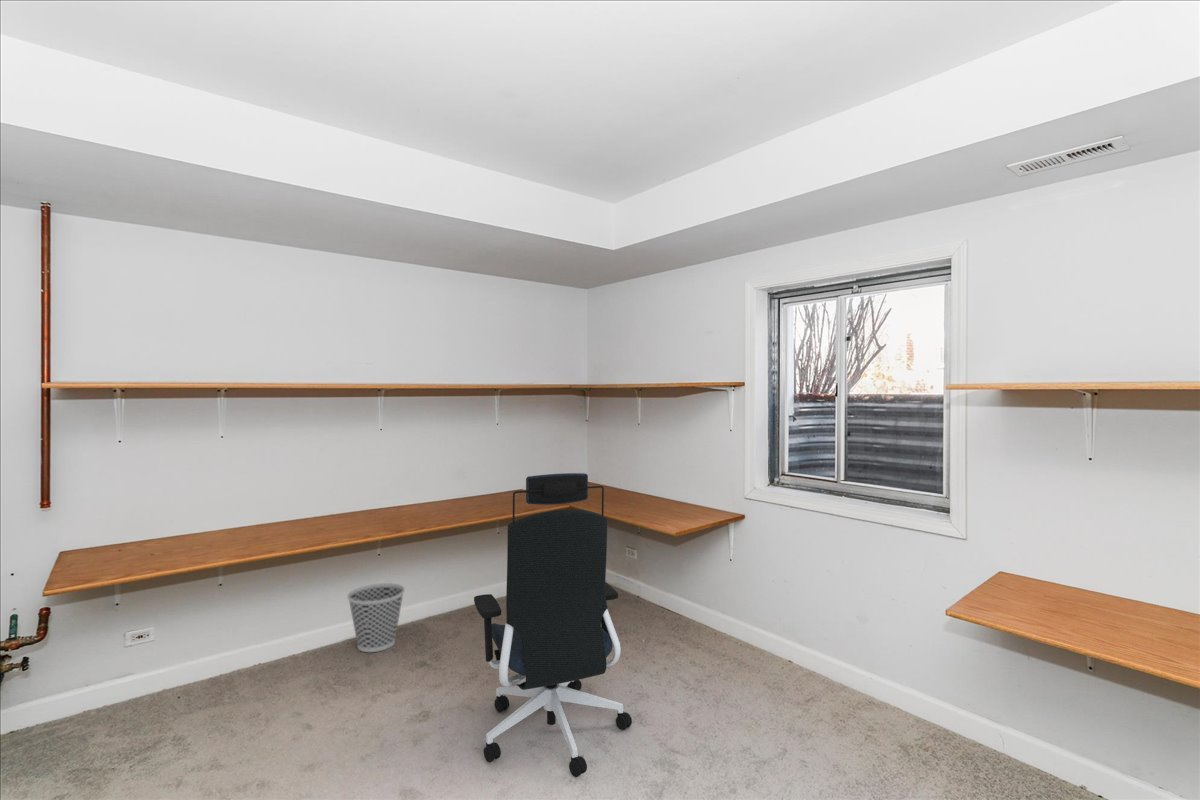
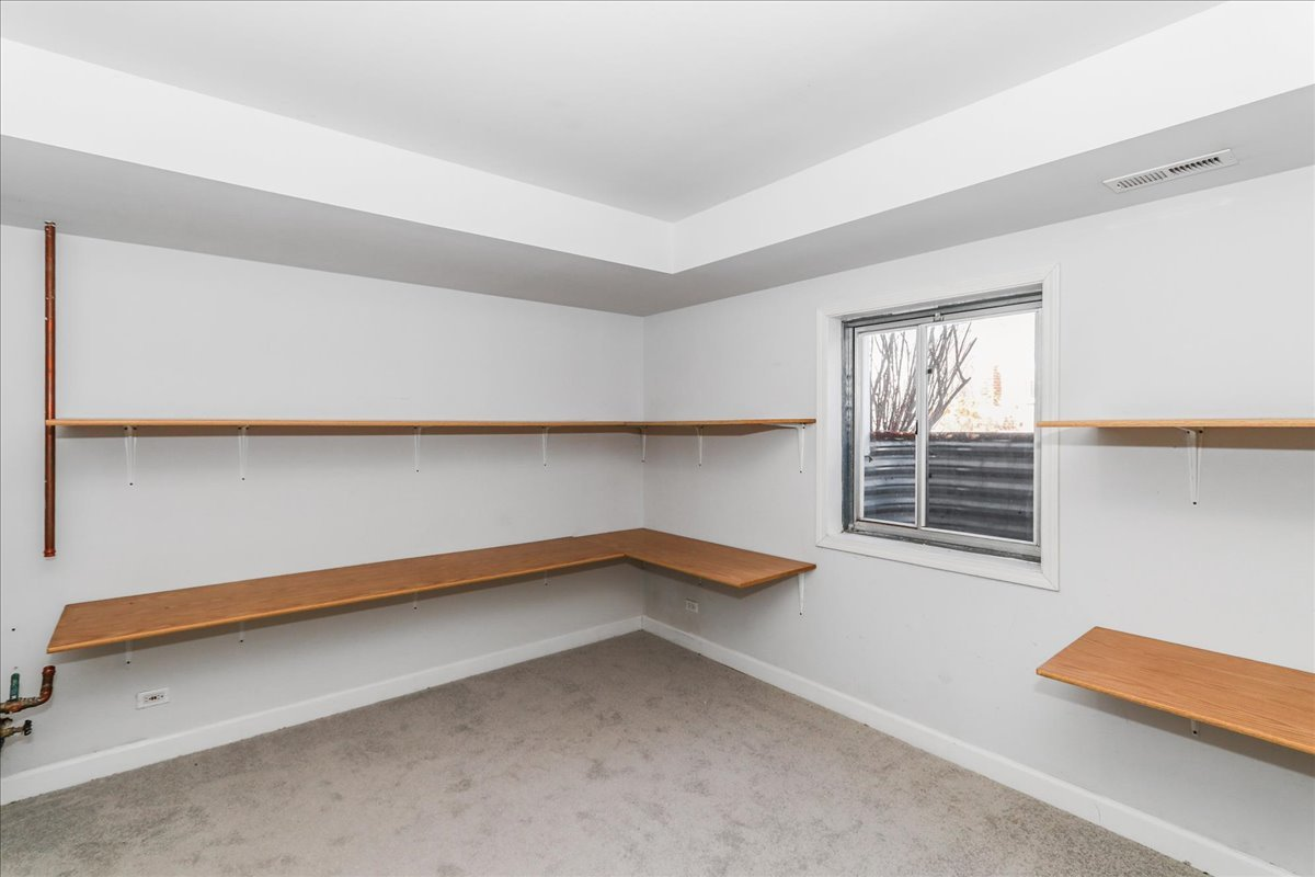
- office chair [473,472,633,778]
- wastebasket [346,582,406,653]
